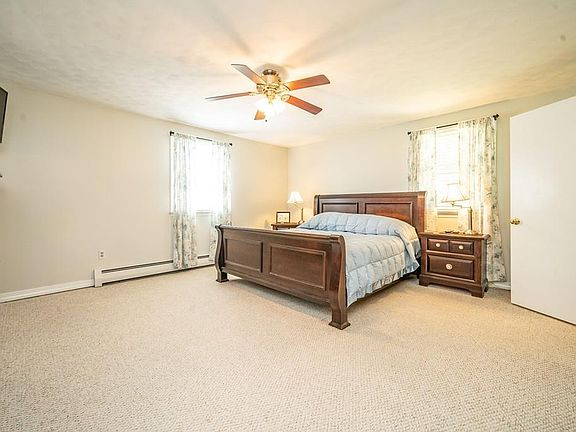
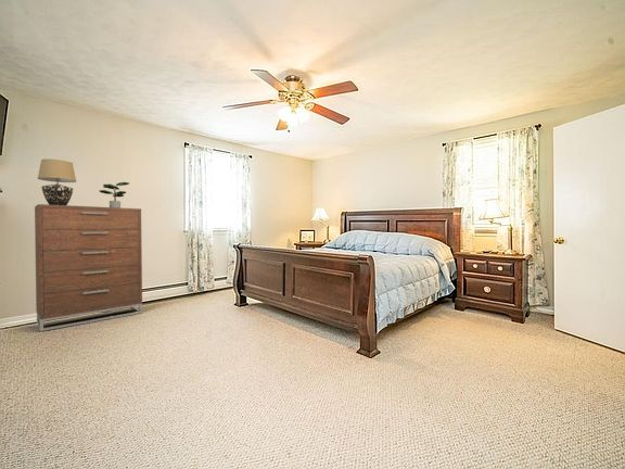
+ potted plant [98,181,130,208]
+ table lamp [37,159,77,205]
+ dresser [34,203,143,332]
